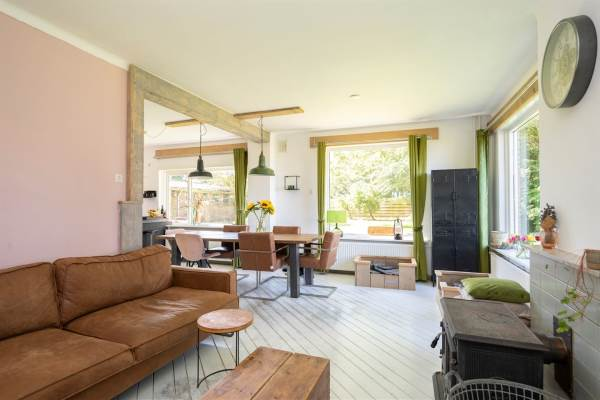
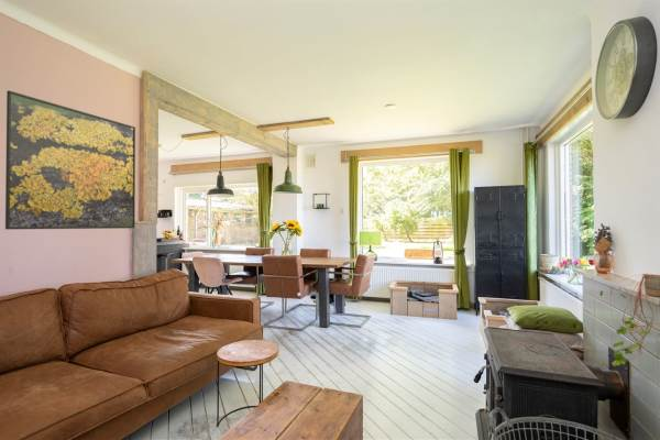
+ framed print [4,89,136,231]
